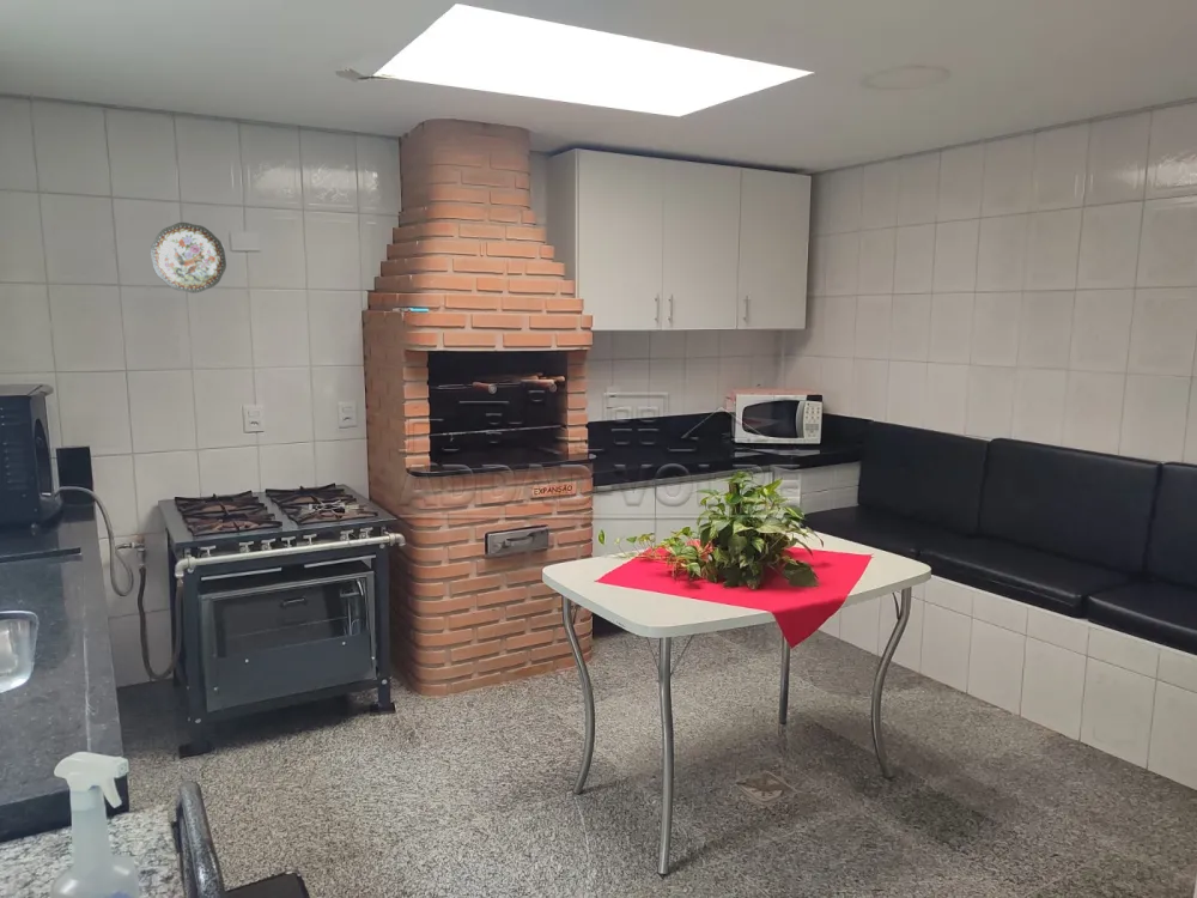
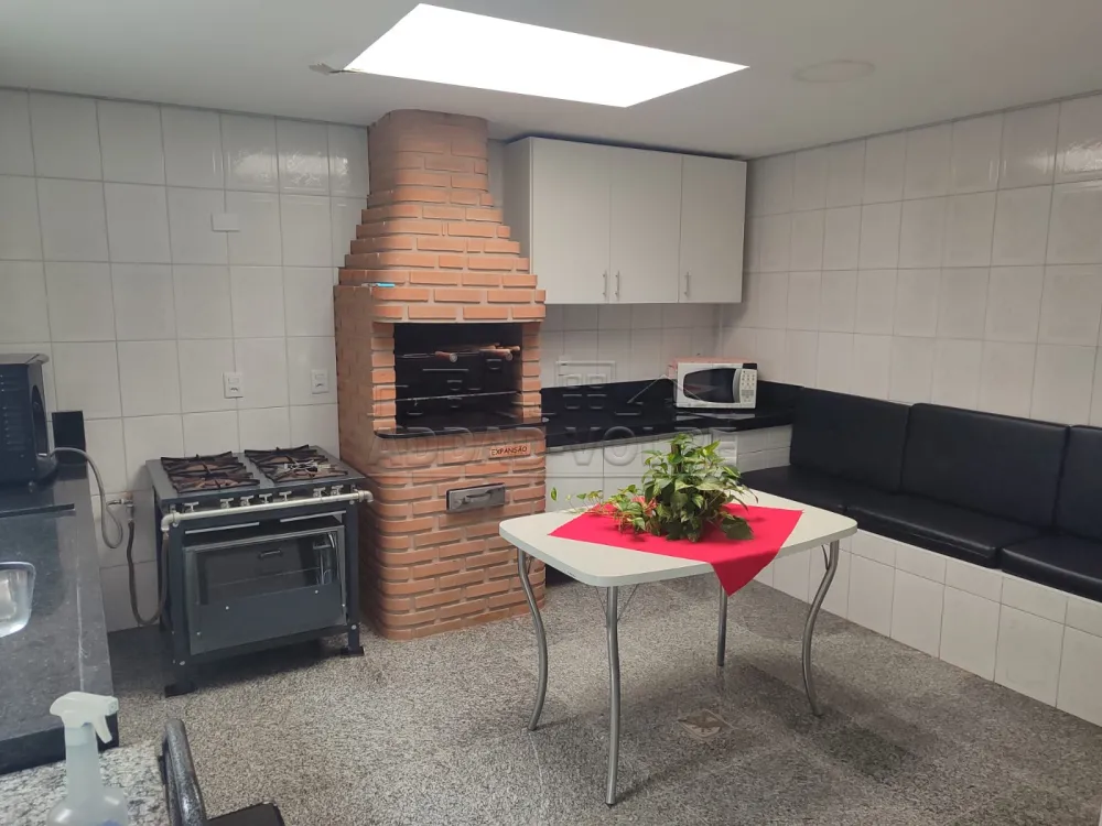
- decorative plate [150,222,227,295]
